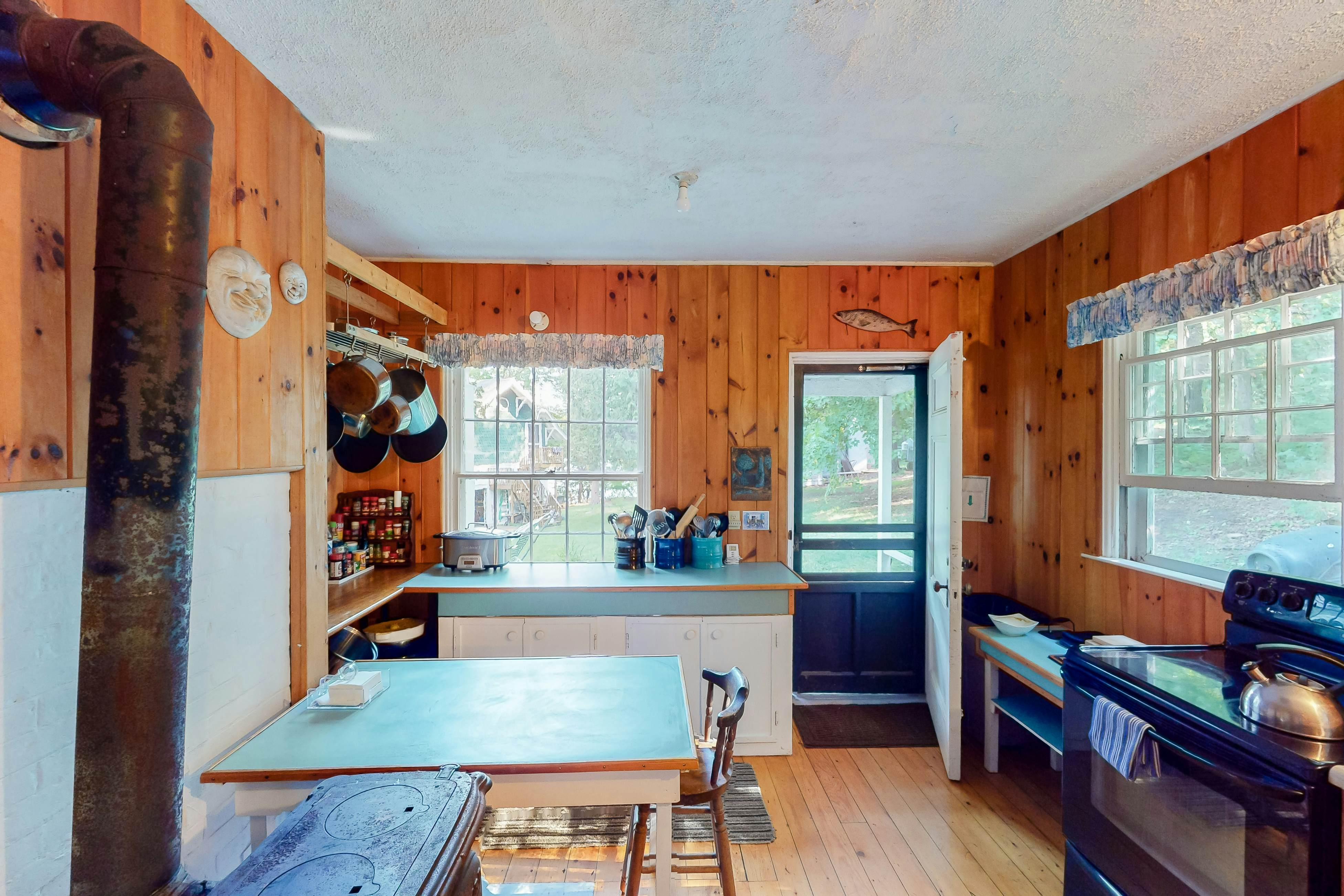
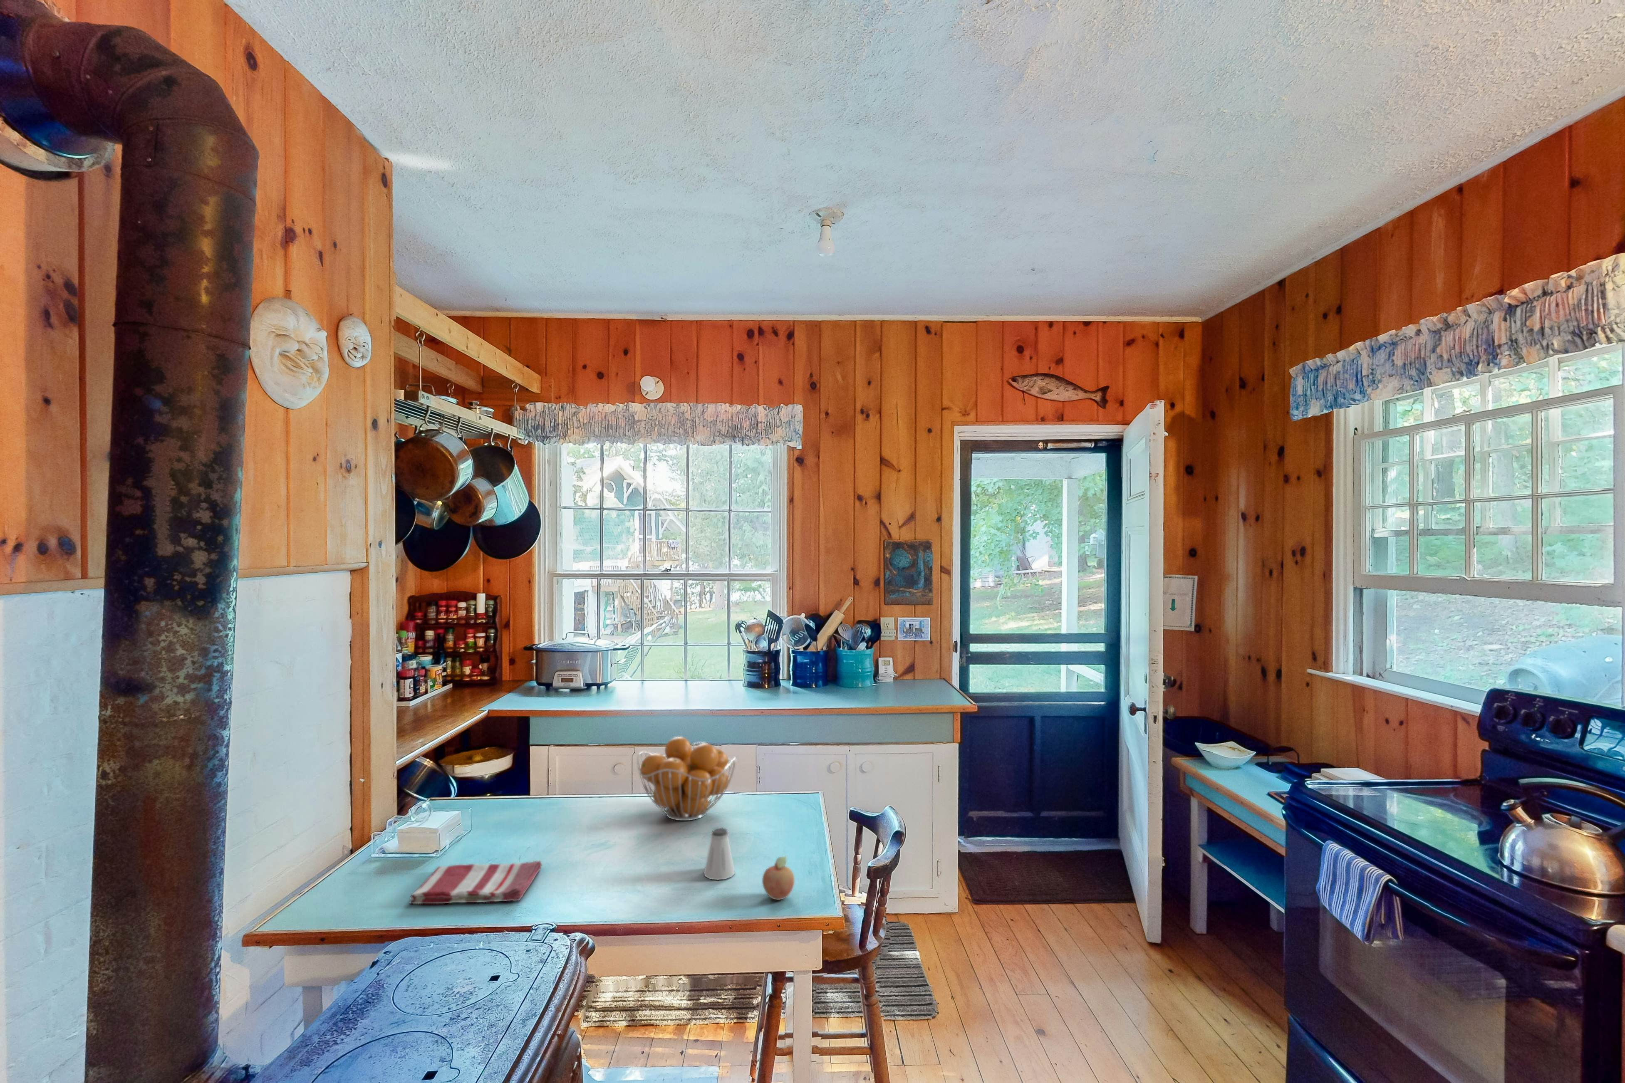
+ fruit basket [636,736,738,821]
+ fruit [762,856,794,900]
+ dish towel [409,861,542,904]
+ saltshaker [704,827,735,880]
